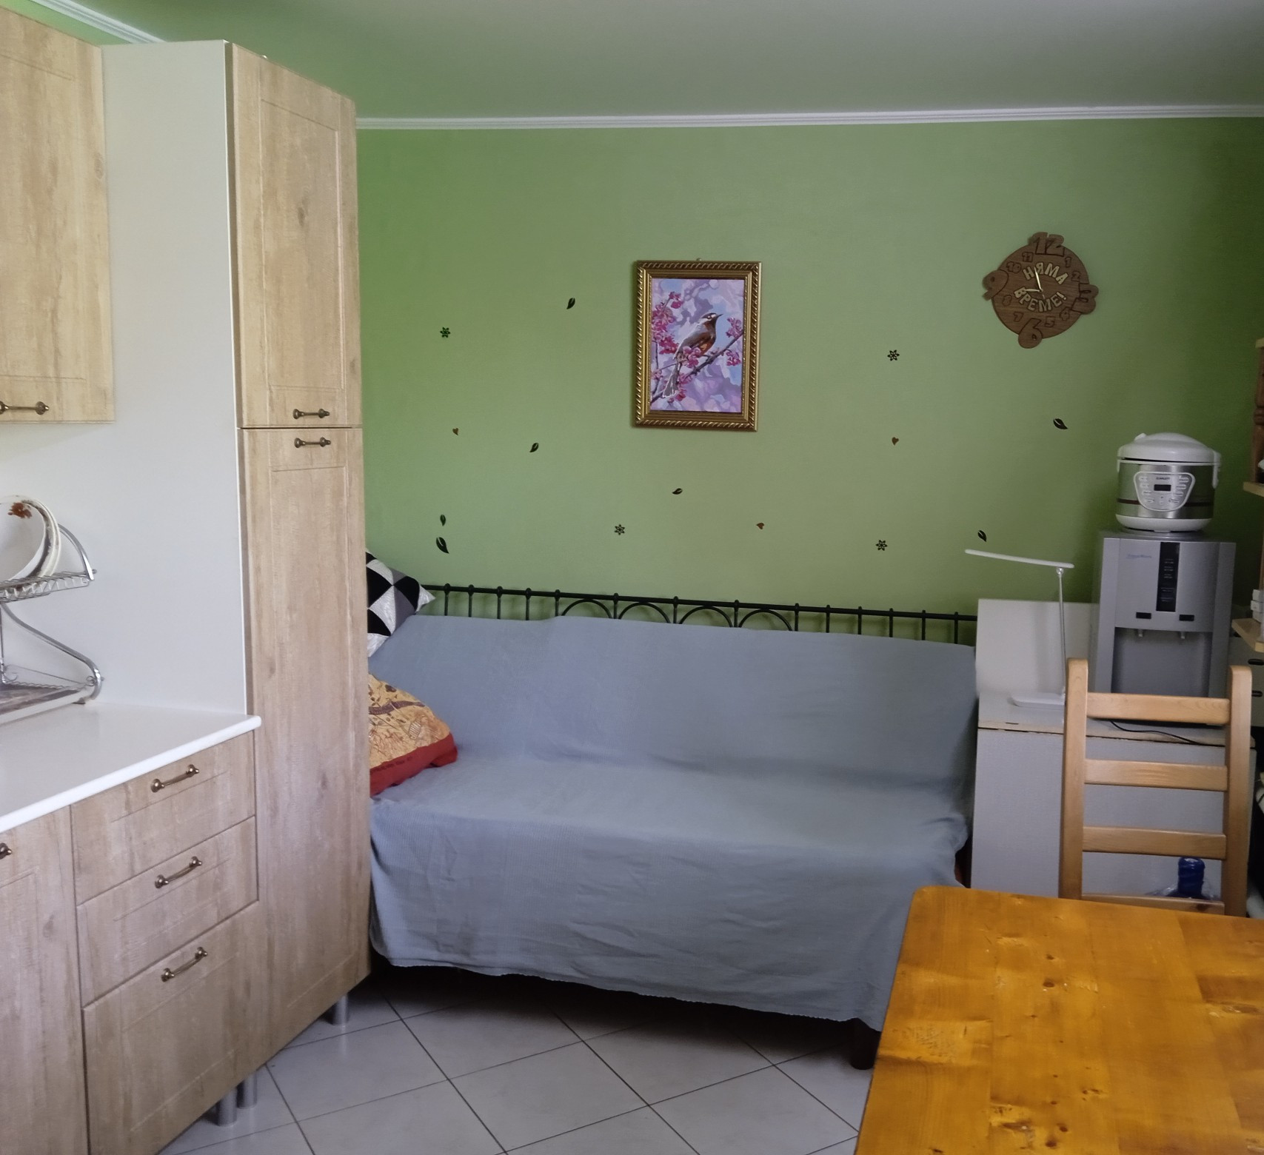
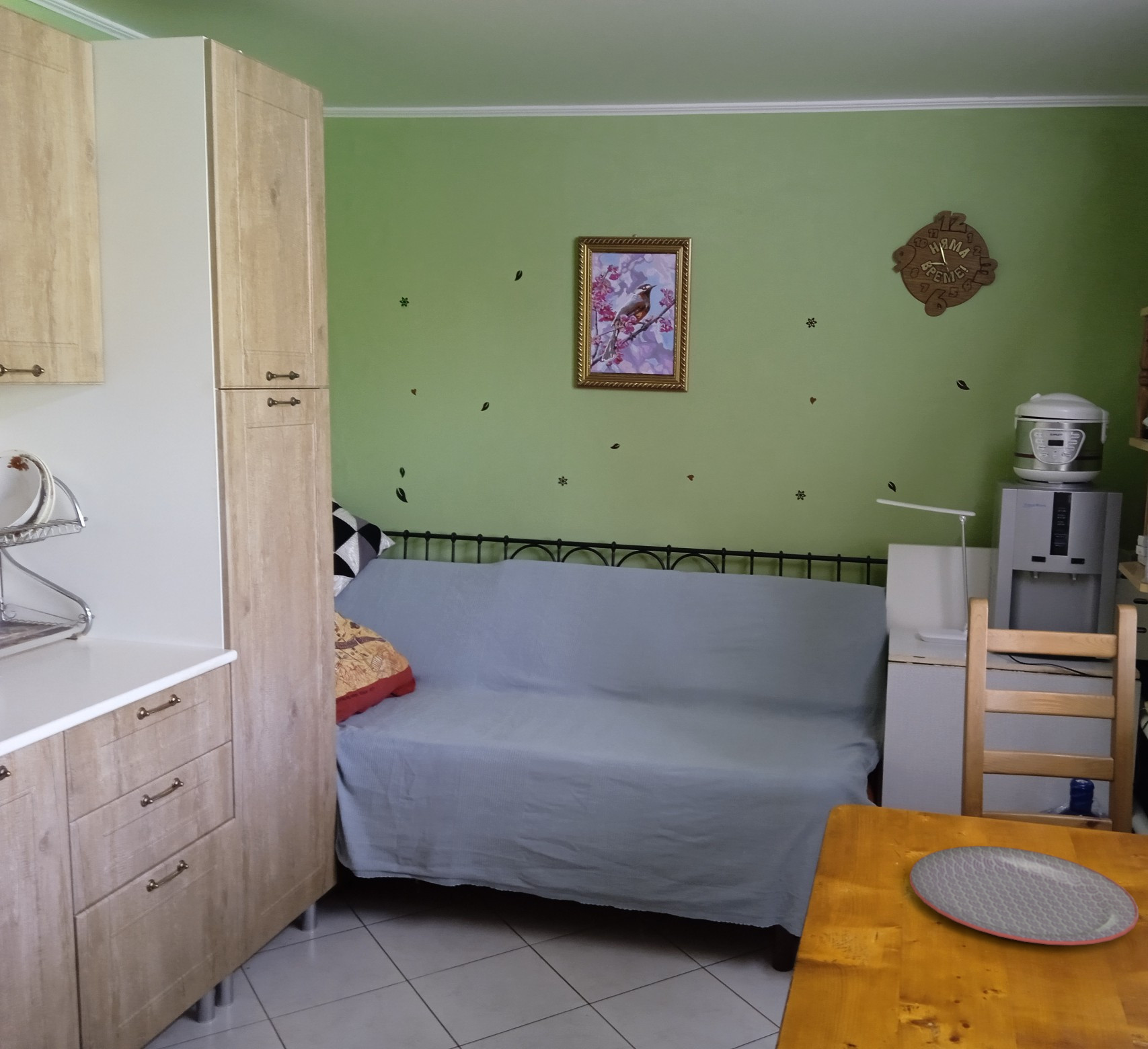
+ plate [909,845,1139,946]
